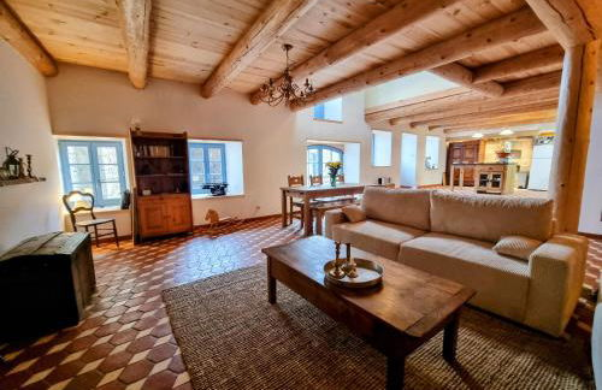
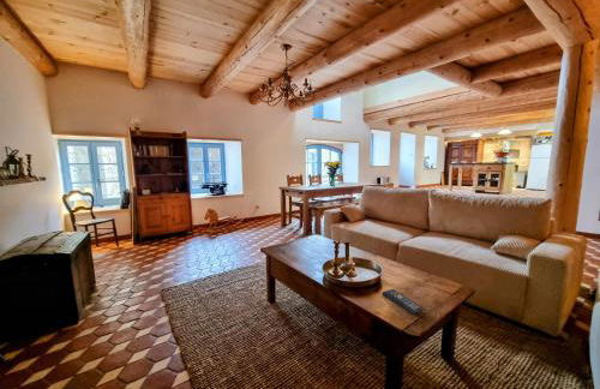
+ remote control [380,288,425,316]
